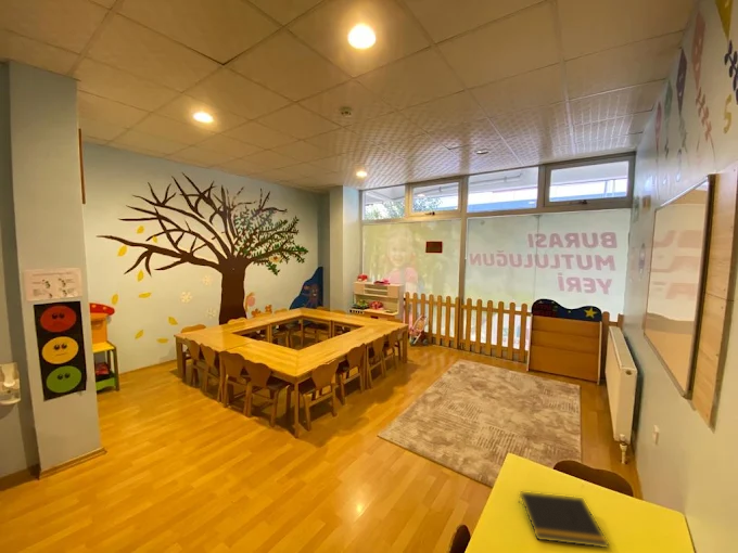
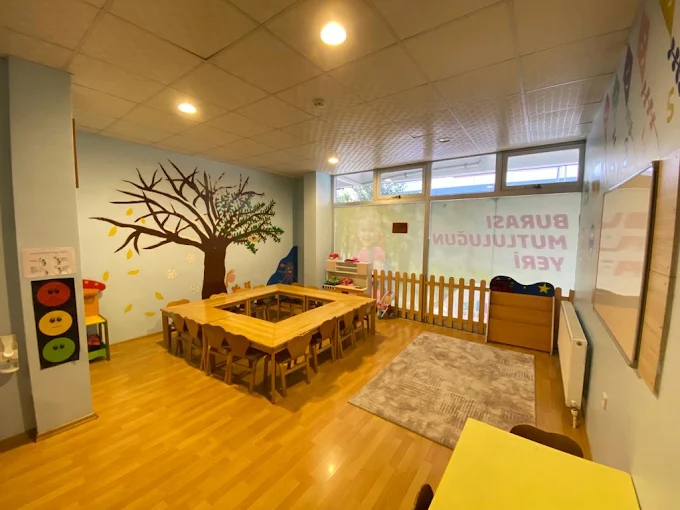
- notepad [518,491,610,549]
